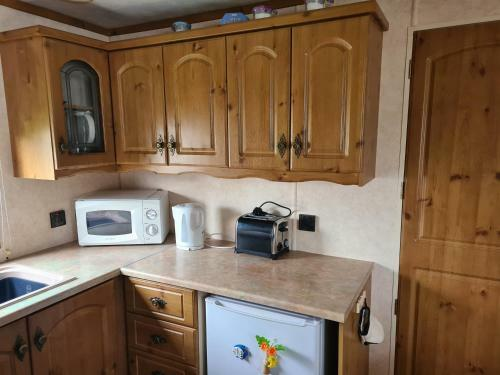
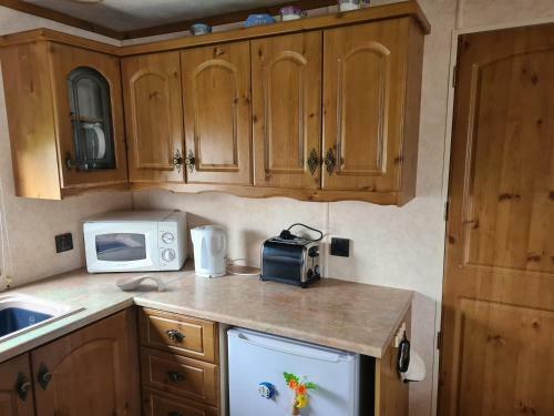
+ spoon rest [114,273,166,293]
